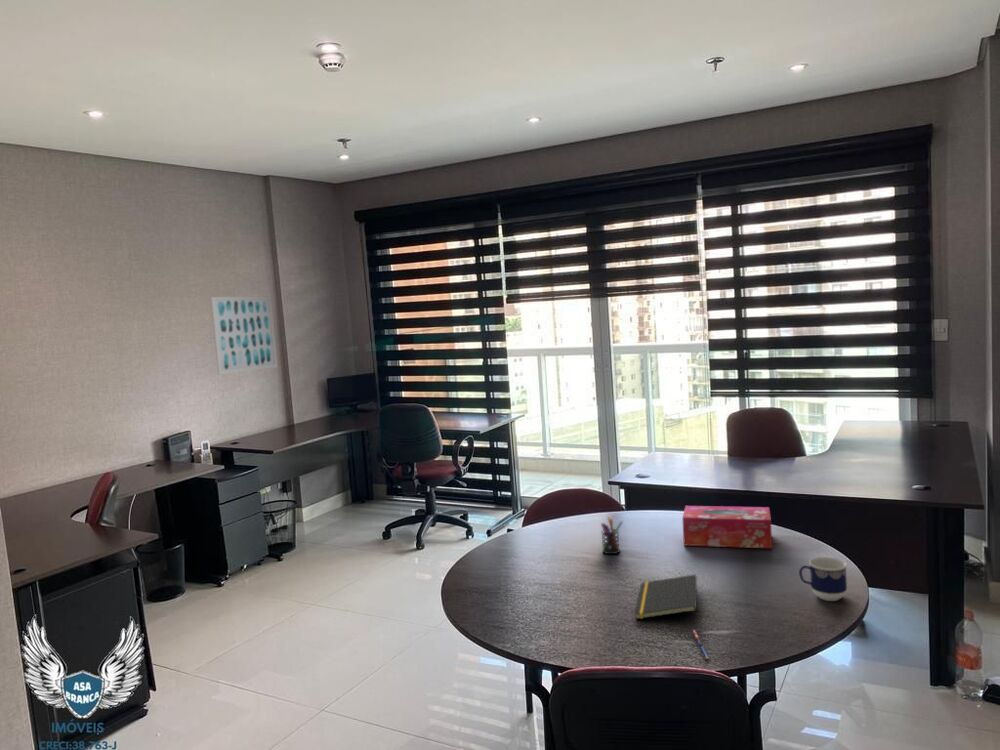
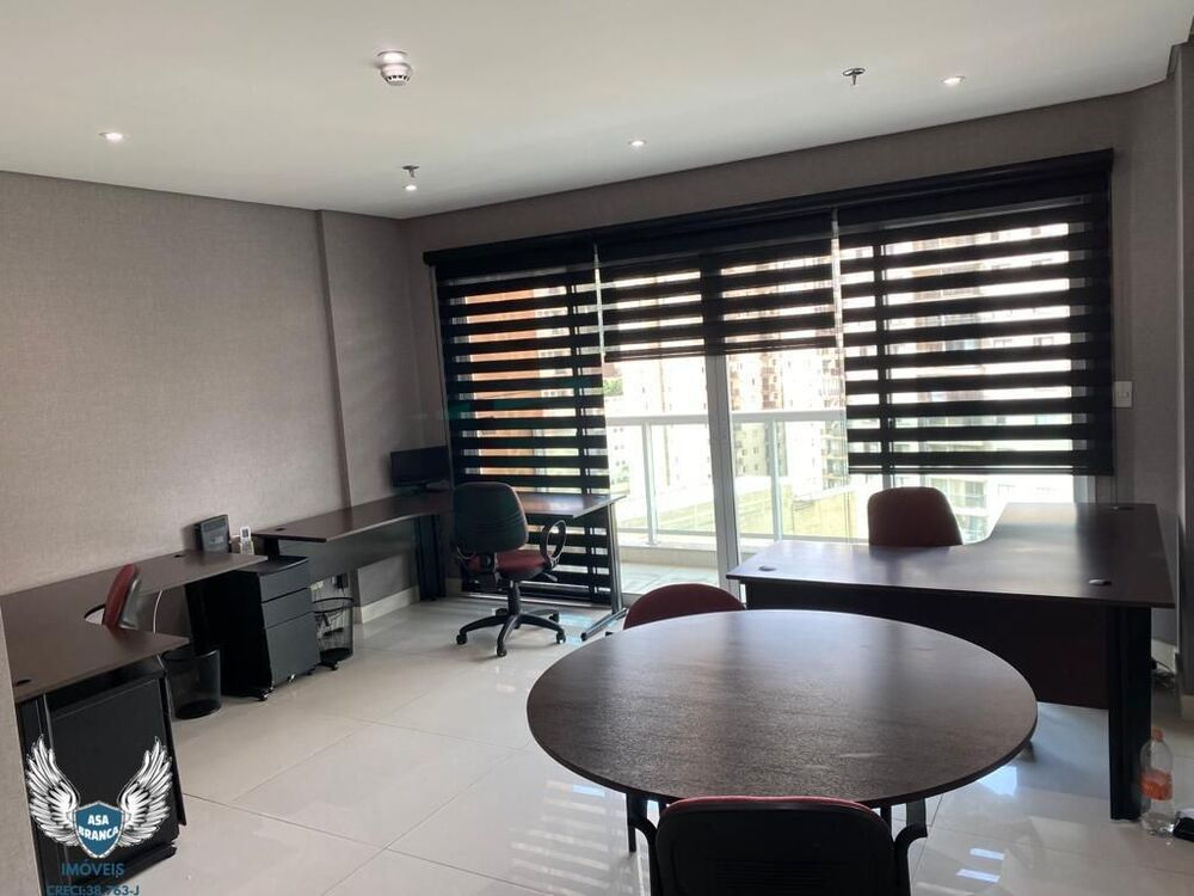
- cup [798,556,848,602]
- pen [691,629,710,660]
- notepad [634,573,698,620]
- tissue box [681,505,773,549]
- pen holder [600,516,624,555]
- wall art [210,296,278,375]
